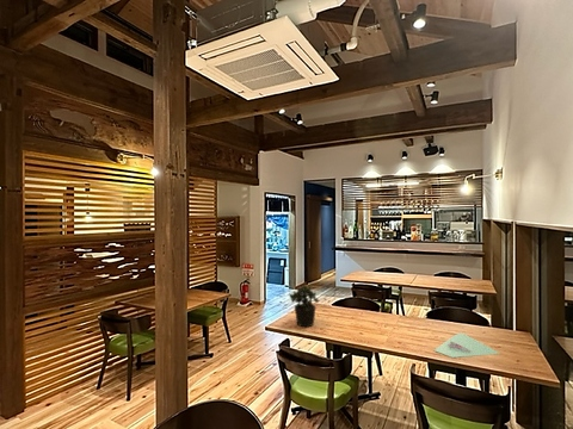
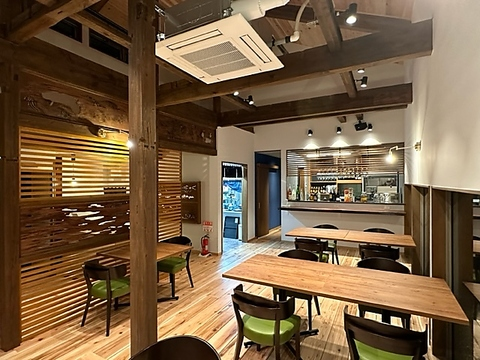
- potted plant [288,284,320,328]
- napkin [433,331,501,359]
